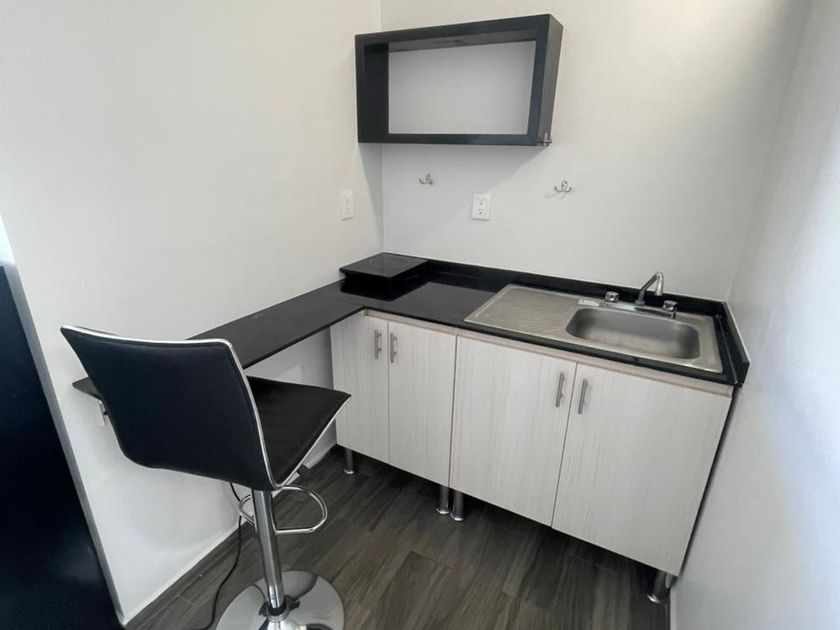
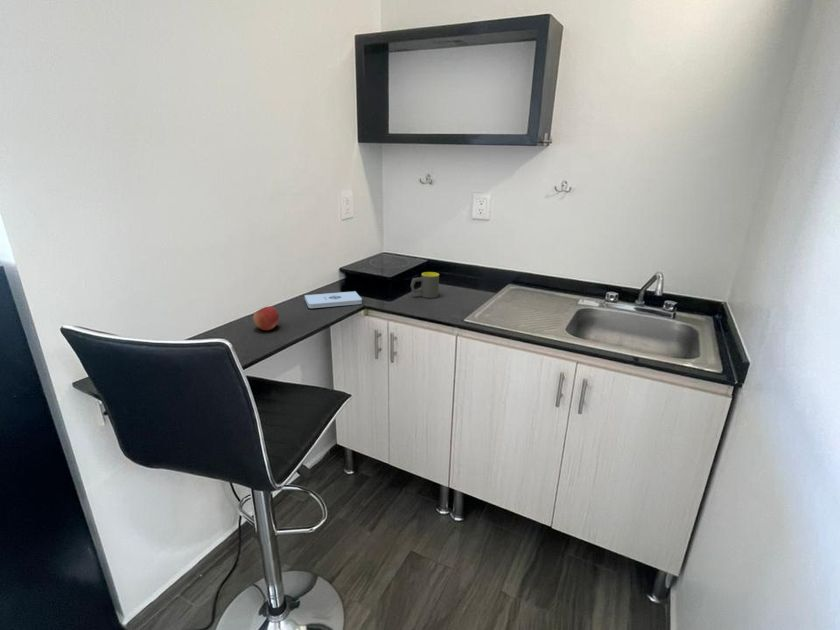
+ notepad [304,290,363,309]
+ apple [252,305,280,331]
+ mug [410,271,440,299]
